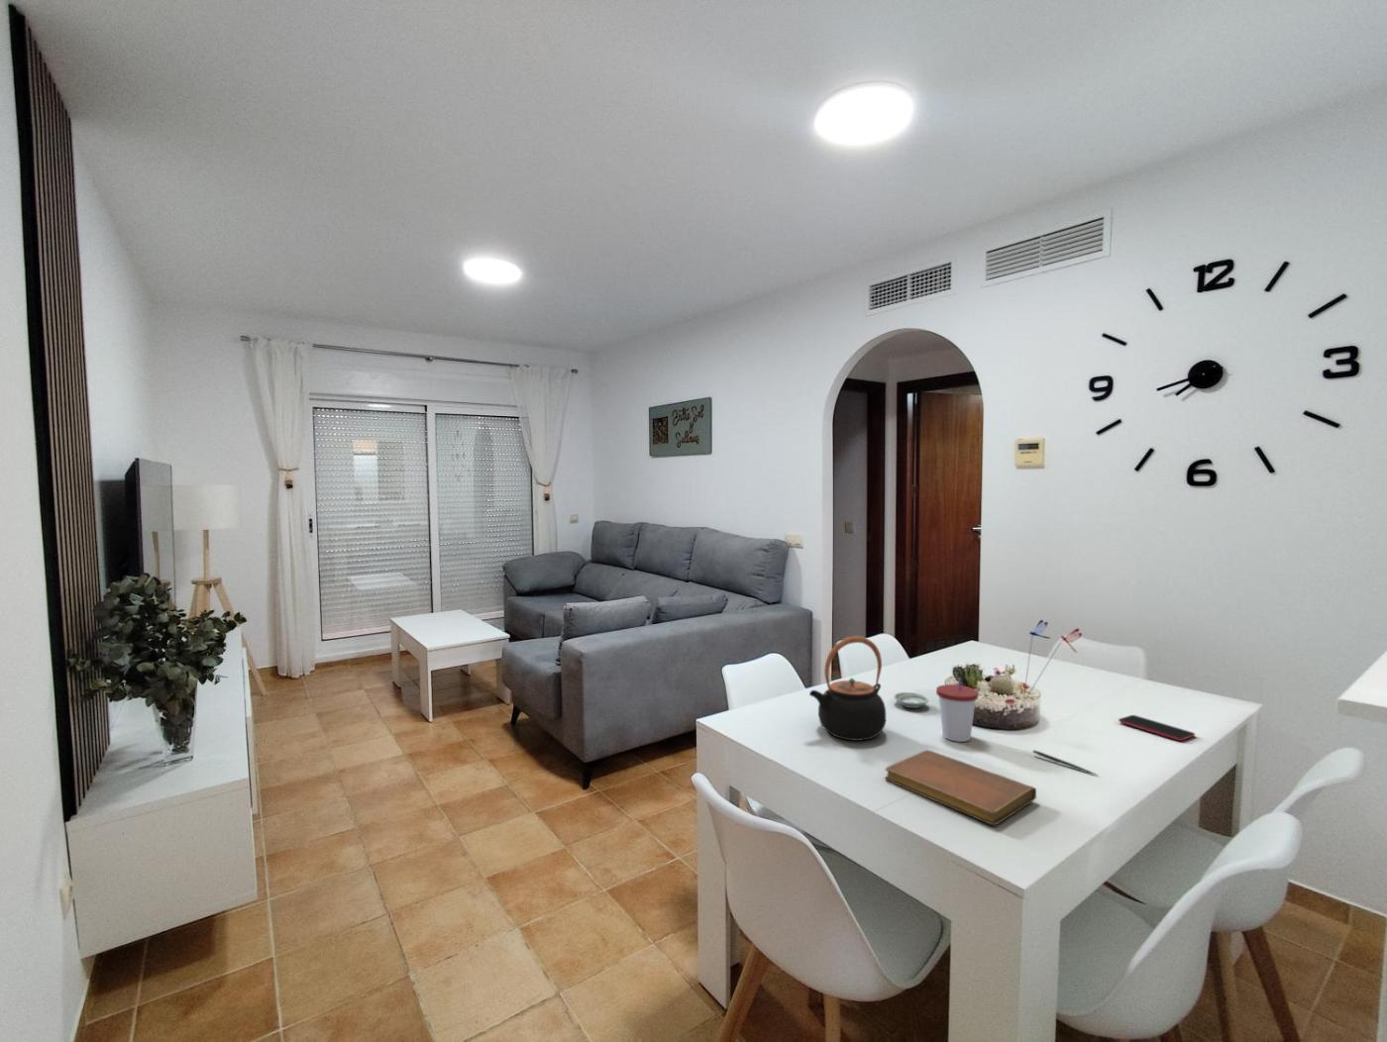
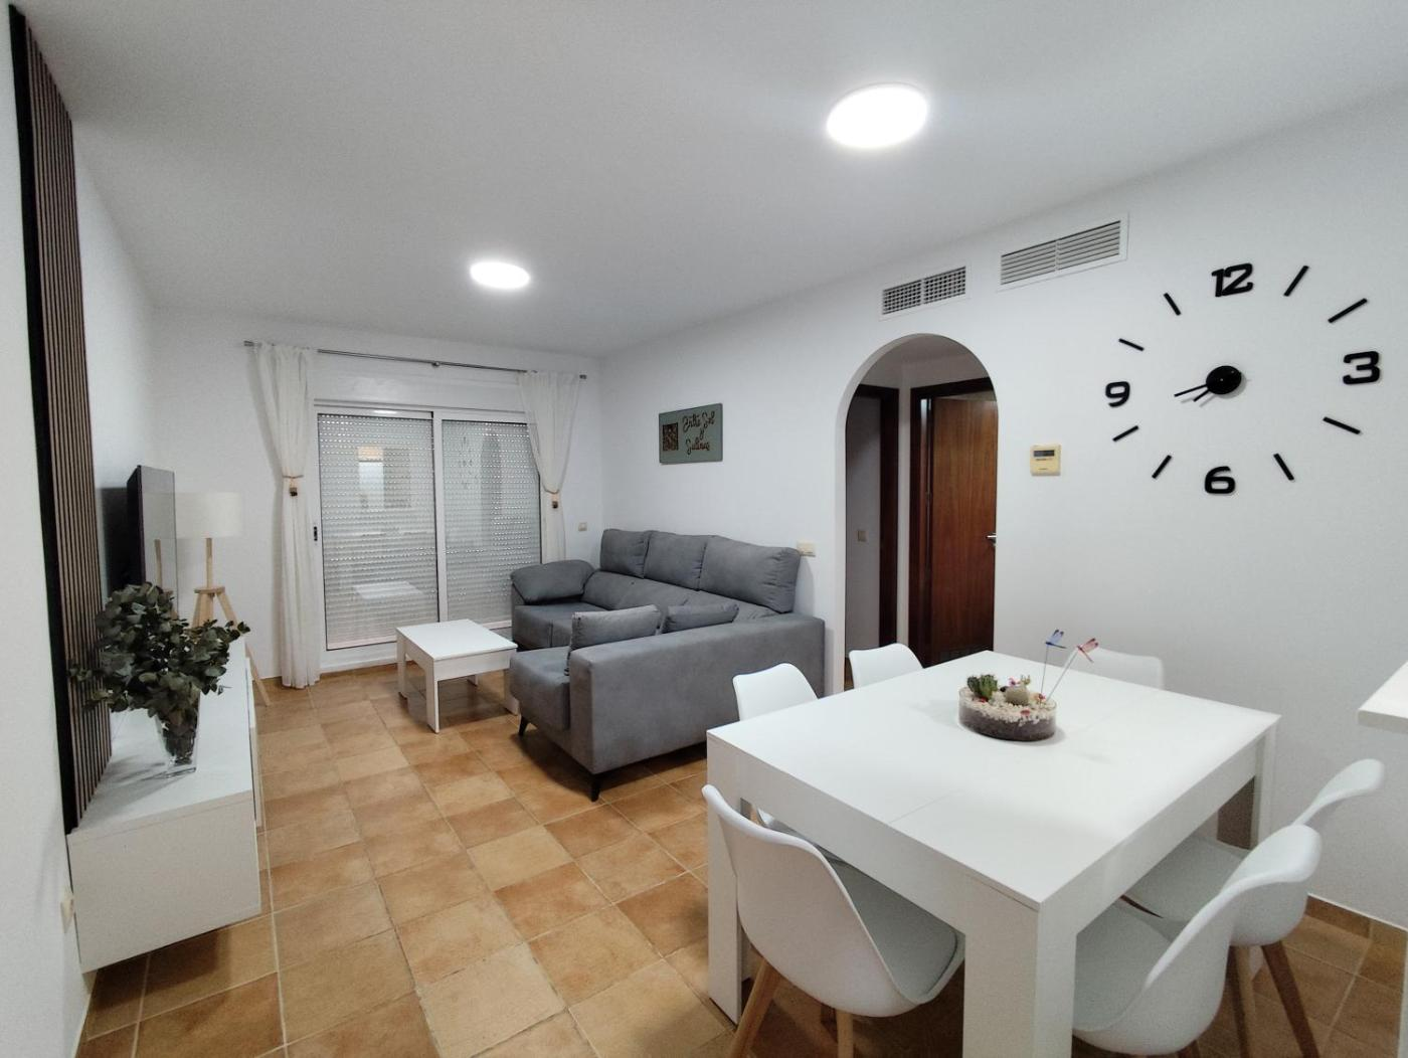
- cup [935,678,979,743]
- notebook [885,749,1038,827]
- teapot [808,635,887,742]
- smartphone [1118,714,1195,742]
- pen [1032,749,1099,776]
- saucer [892,692,929,709]
